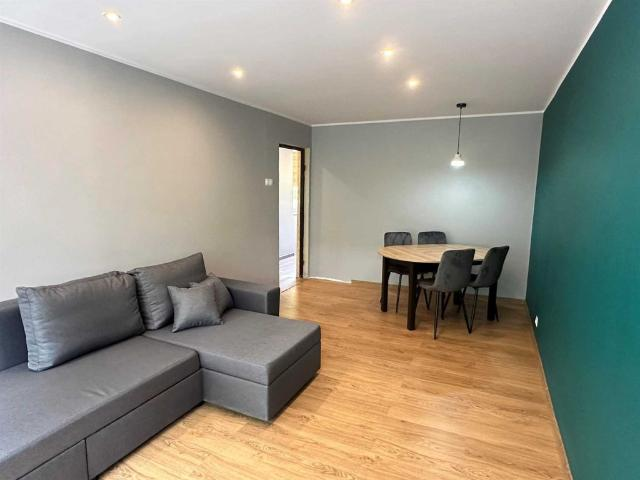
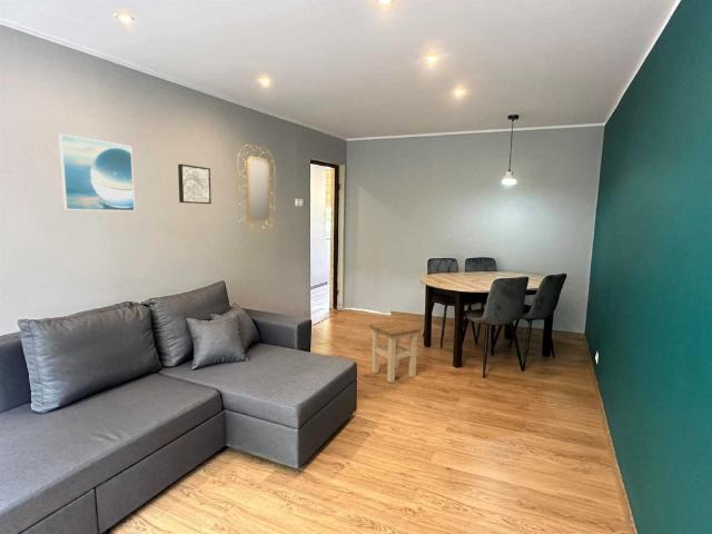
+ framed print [57,132,136,212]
+ home mirror [236,142,276,235]
+ wall art [177,164,212,205]
+ stool [368,319,422,384]
